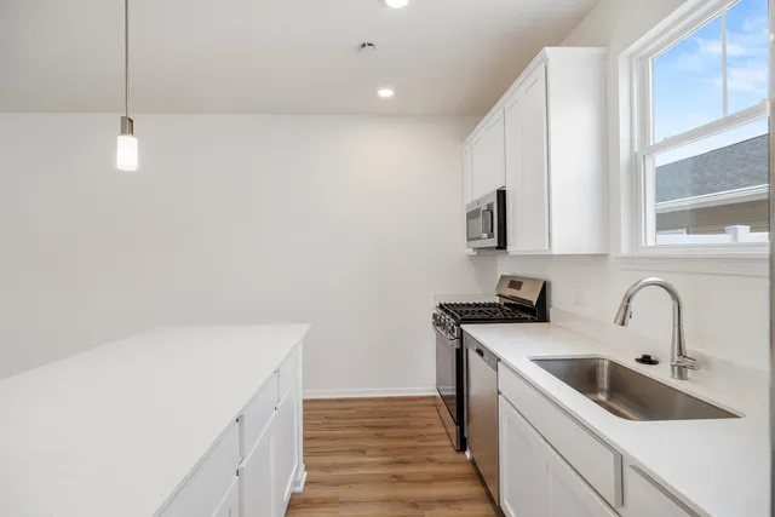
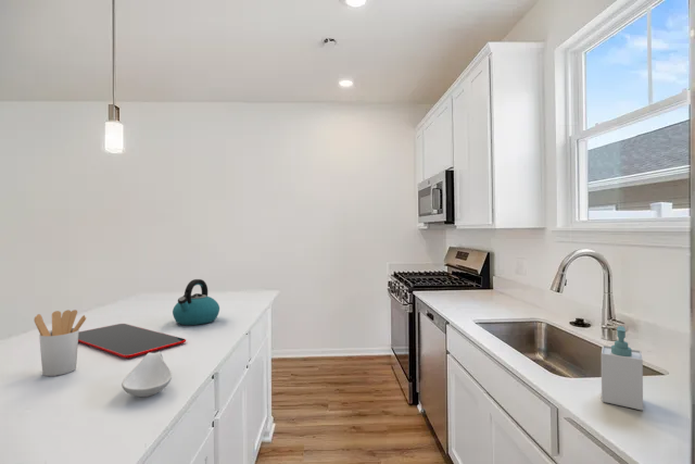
+ utensil holder [33,309,88,377]
+ cutting board [78,323,187,360]
+ soap bottle [601,325,644,411]
+ kettle [172,278,220,326]
+ spoon rest [121,351,173,398]
